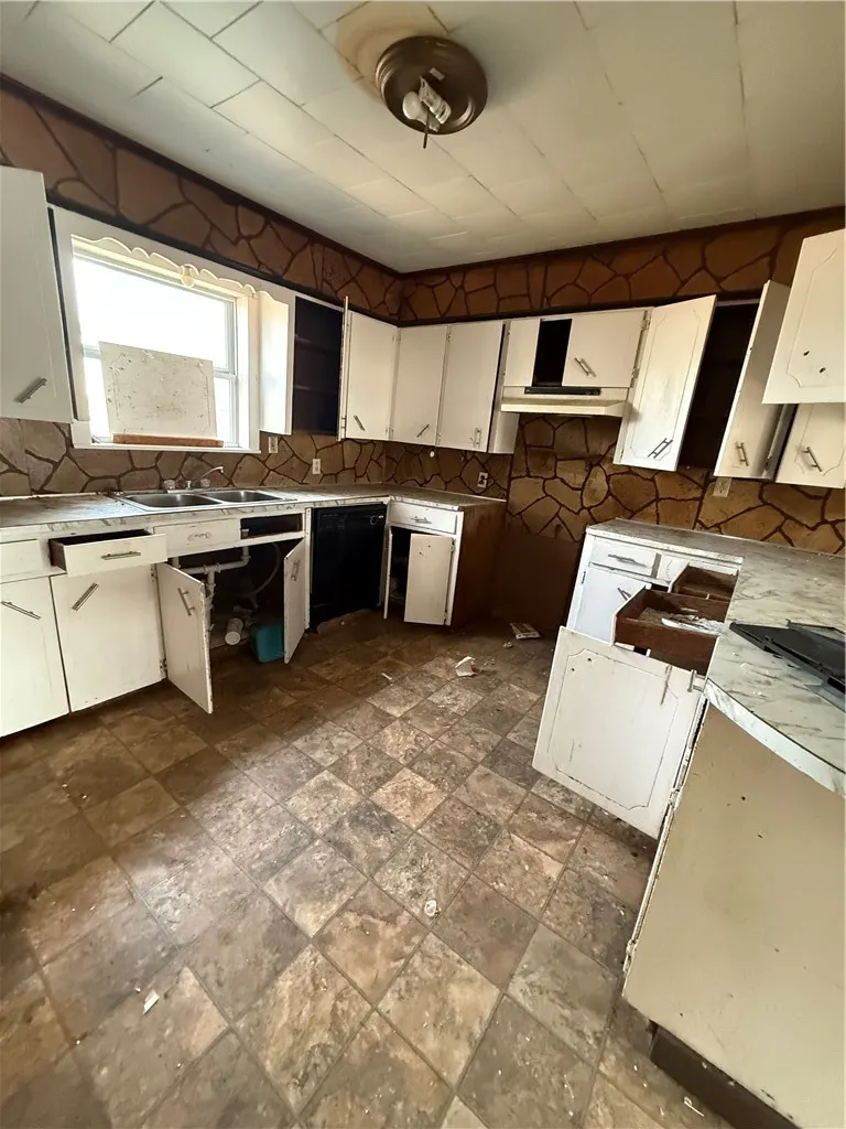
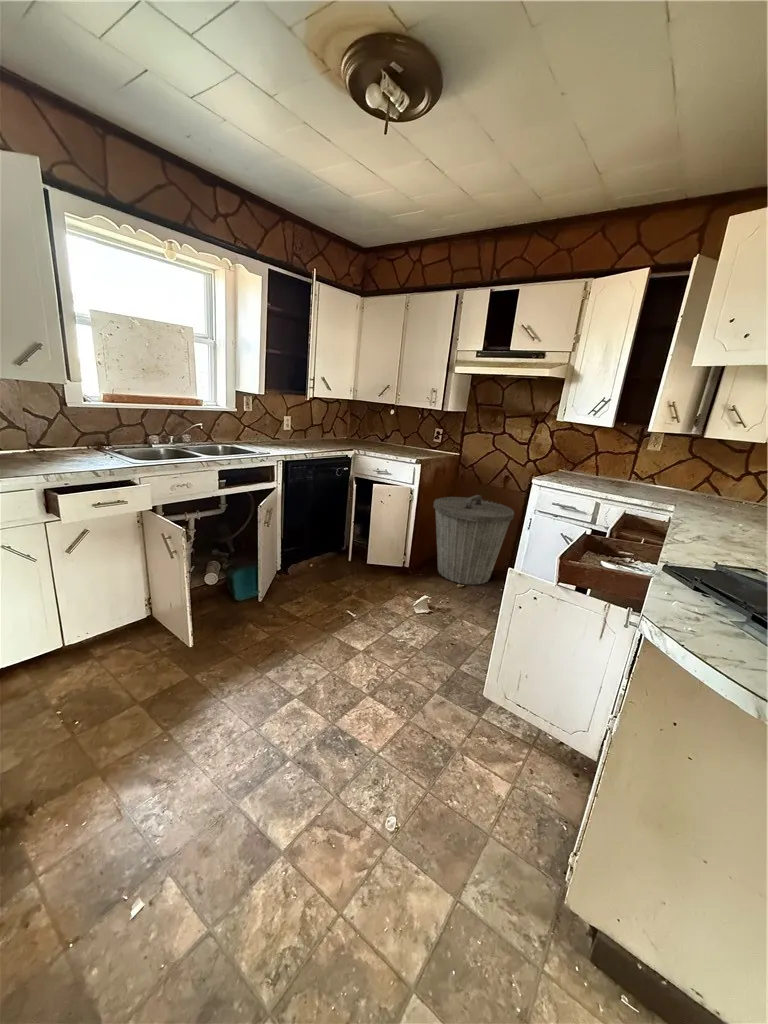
+ trash can [432,494,515,586]
